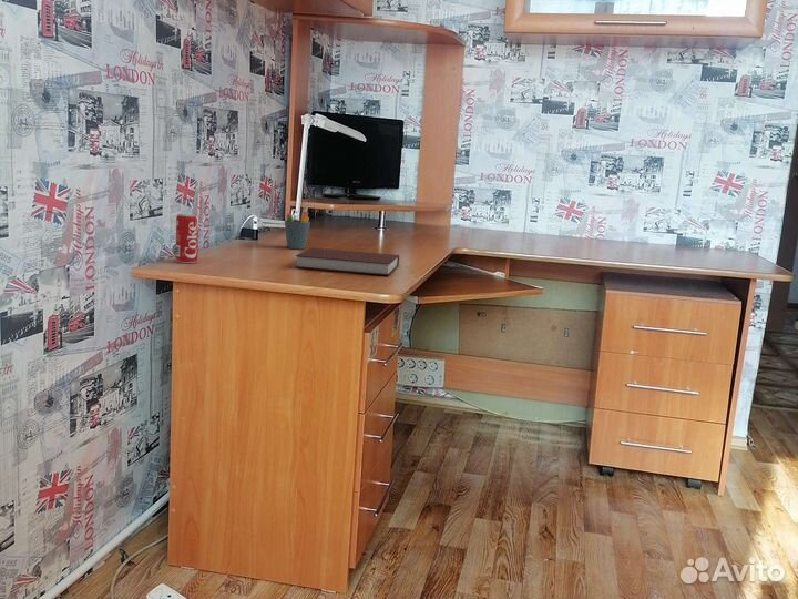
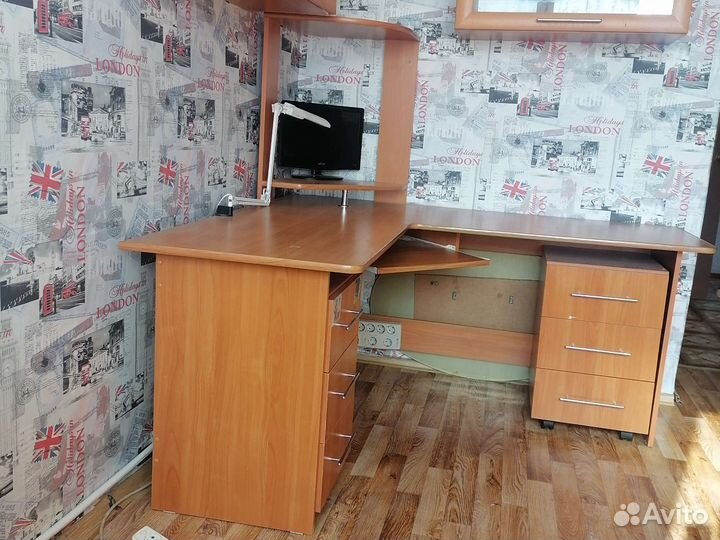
- pen holder [284,205,311,250]
- beverage can [175,213,200,264]
- notebook [294,246,400,276]
